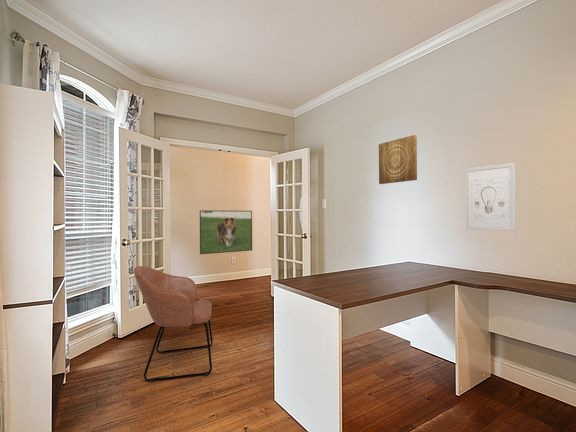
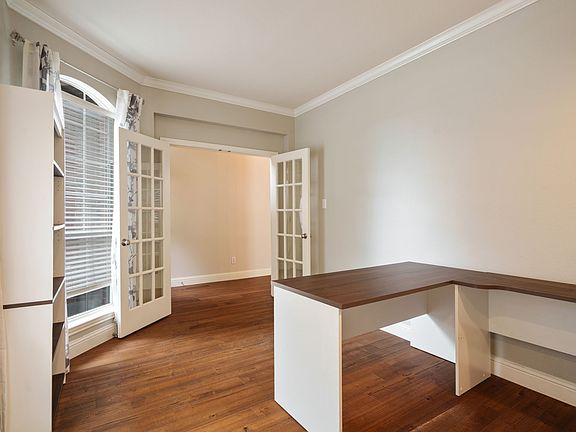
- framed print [199,210,253,255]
- wall art [378,134,418,185]
- wall art [465,162,516,232]
- chair [133,265,214,383]
